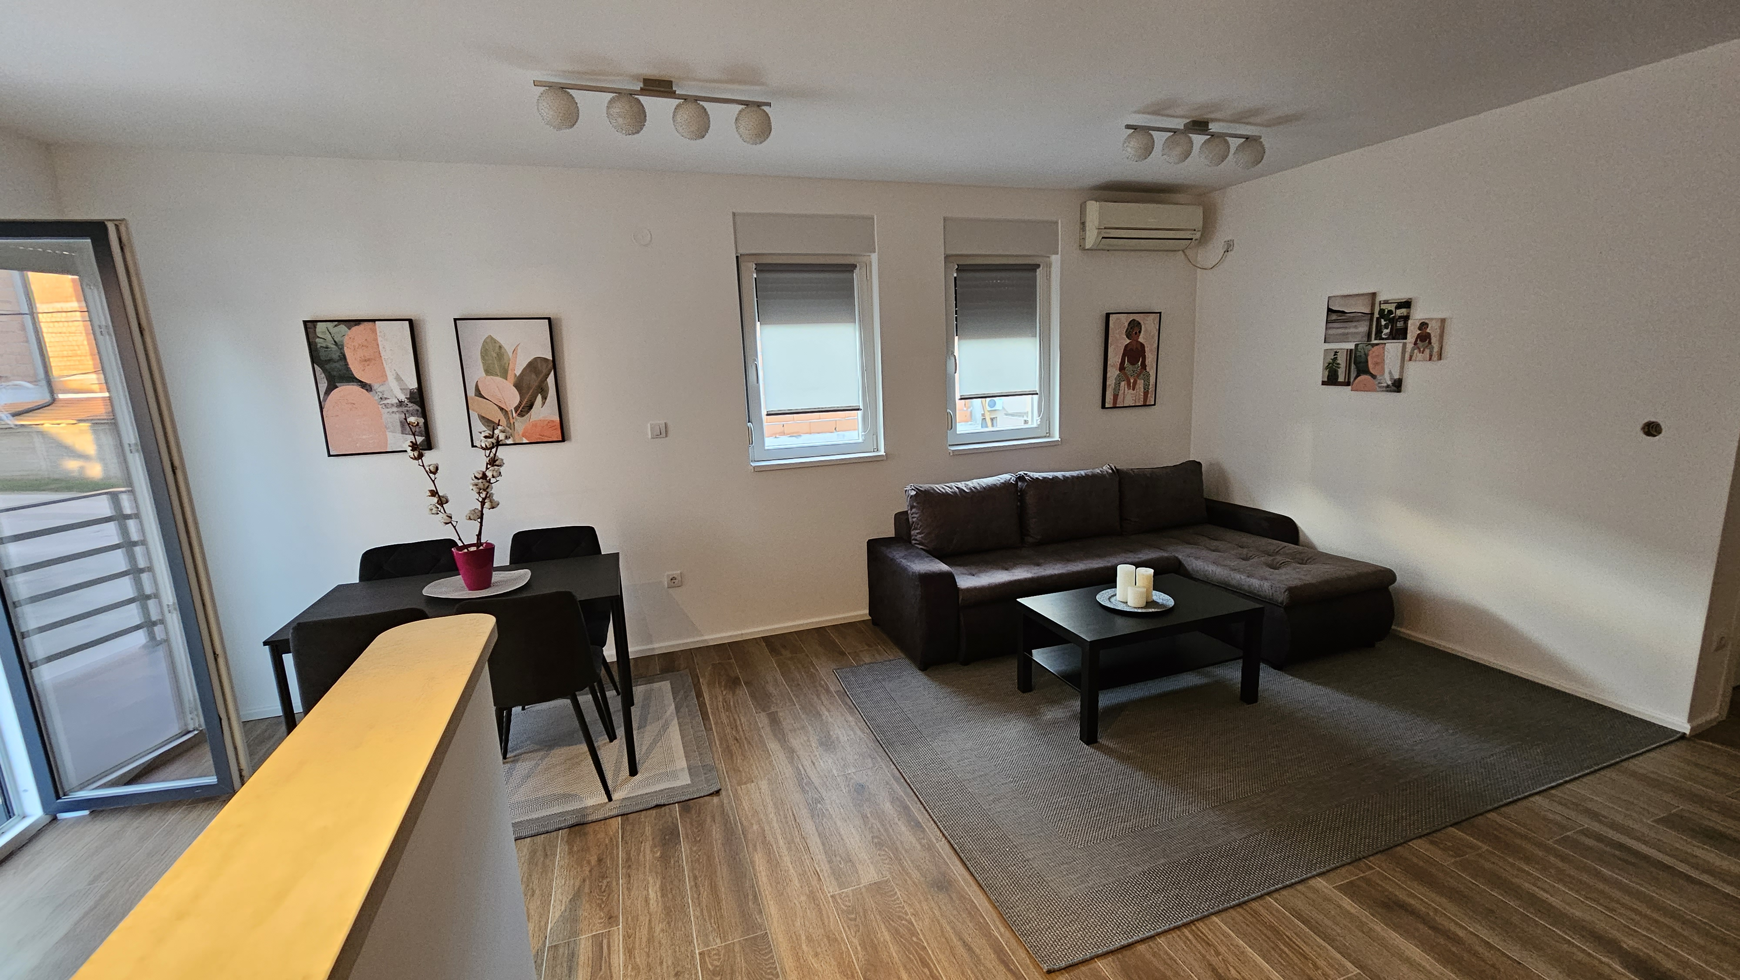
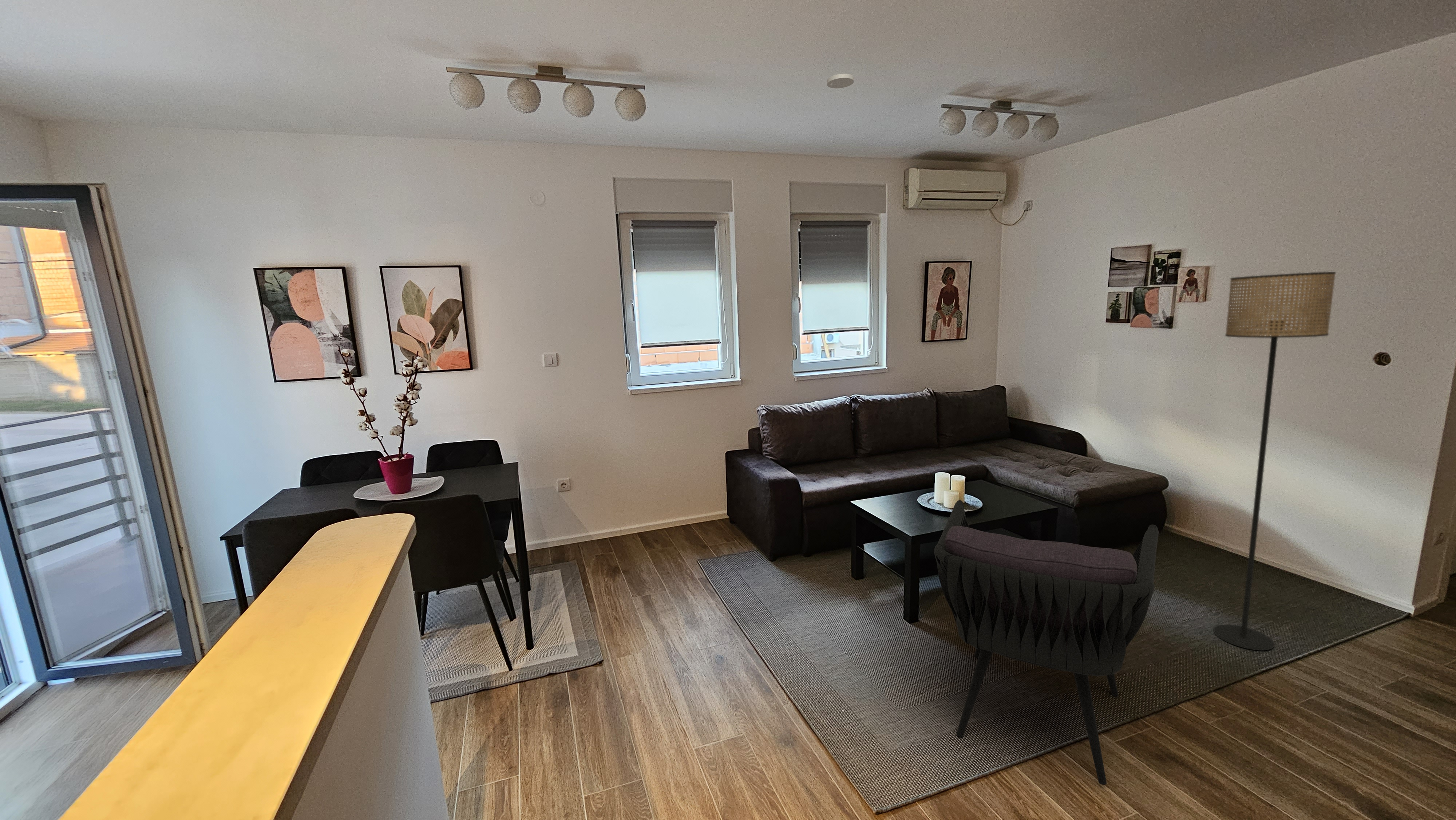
+ floor lamp [1213,271,1336,651]
+ smoke detector [827,73,854,89]
+ armchair [934,500,1159,785]
